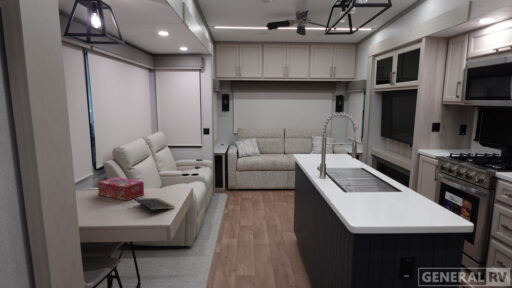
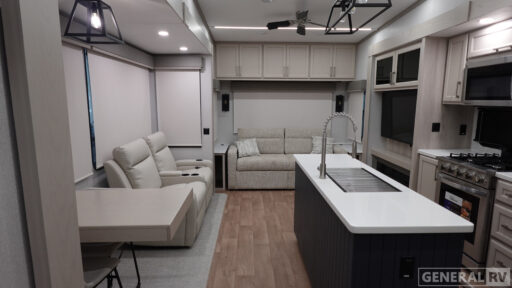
- tissue box [97,176,145,202]
- notepad [133,197,175,216]
